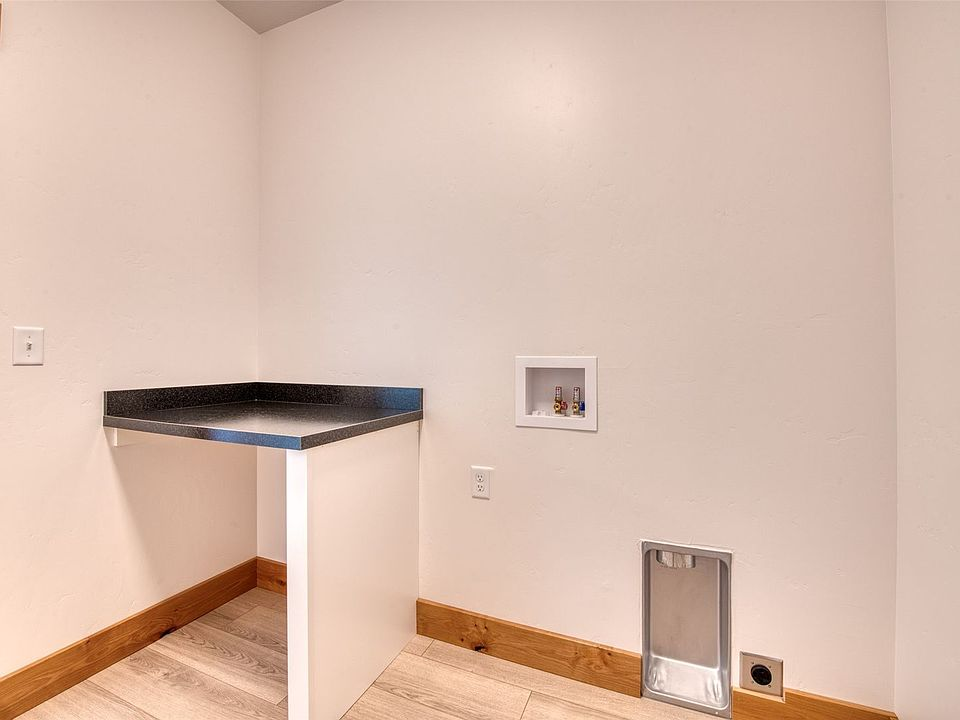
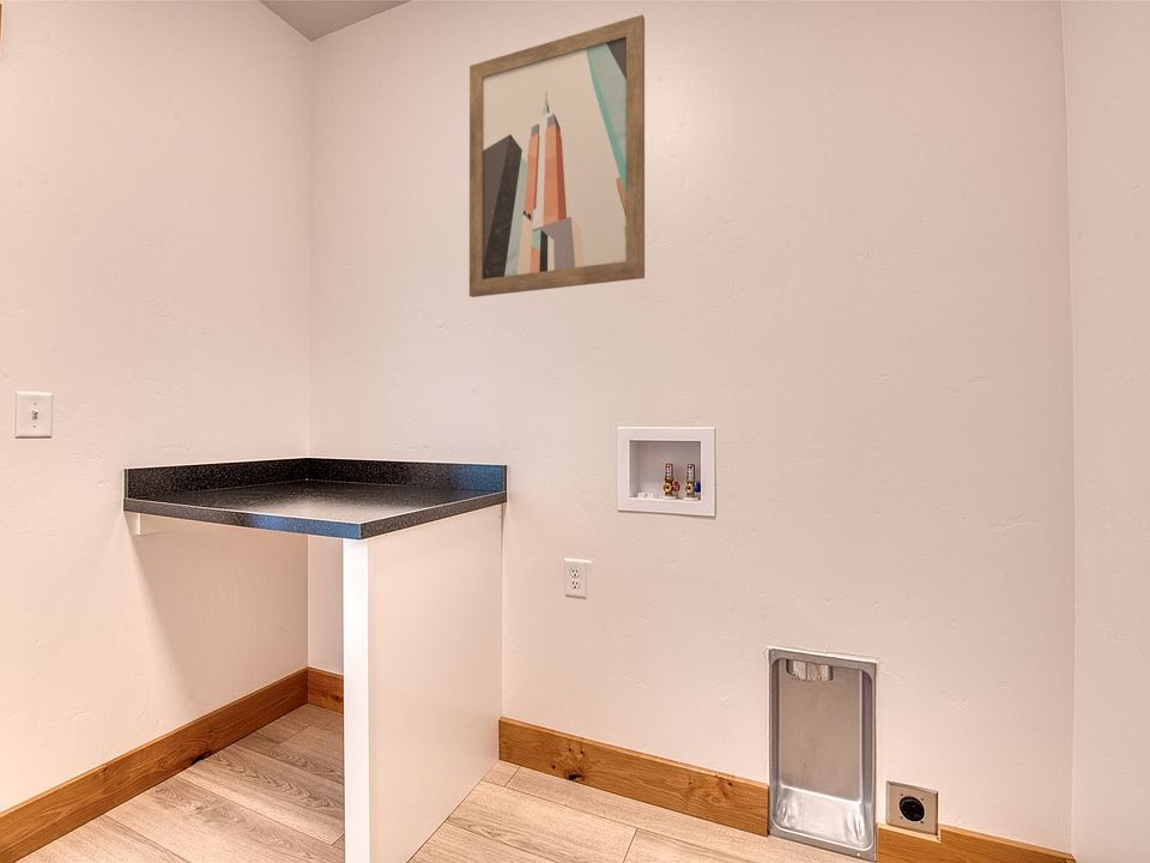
+ wall art [468,13,646,298]
